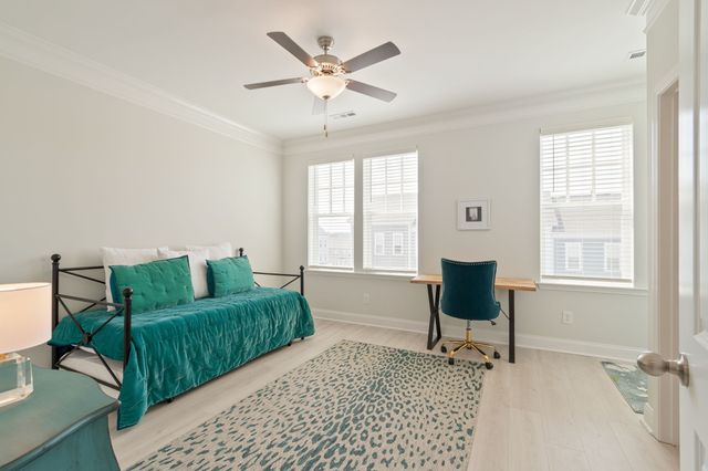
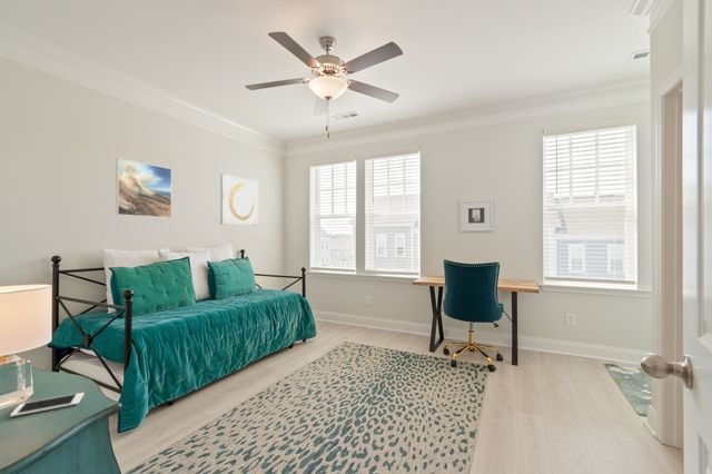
+ wall art [219,174,259,227]
+ cell phone [9,392,86,418]
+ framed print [115,157,172,219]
